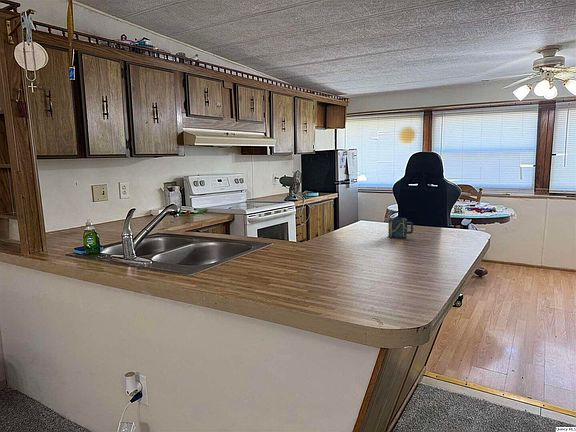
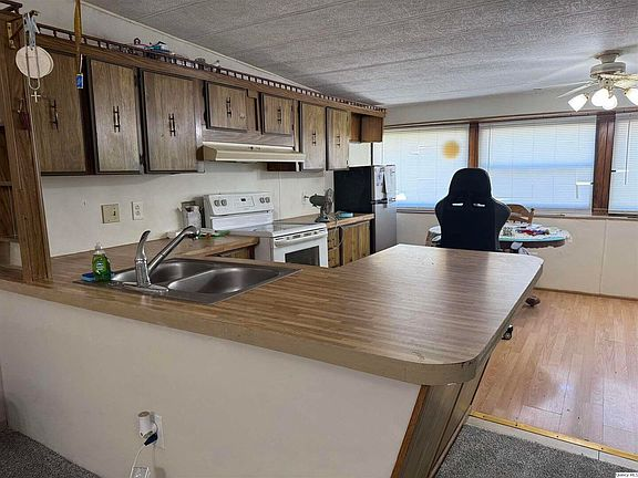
- cup [387,217,414,239]
